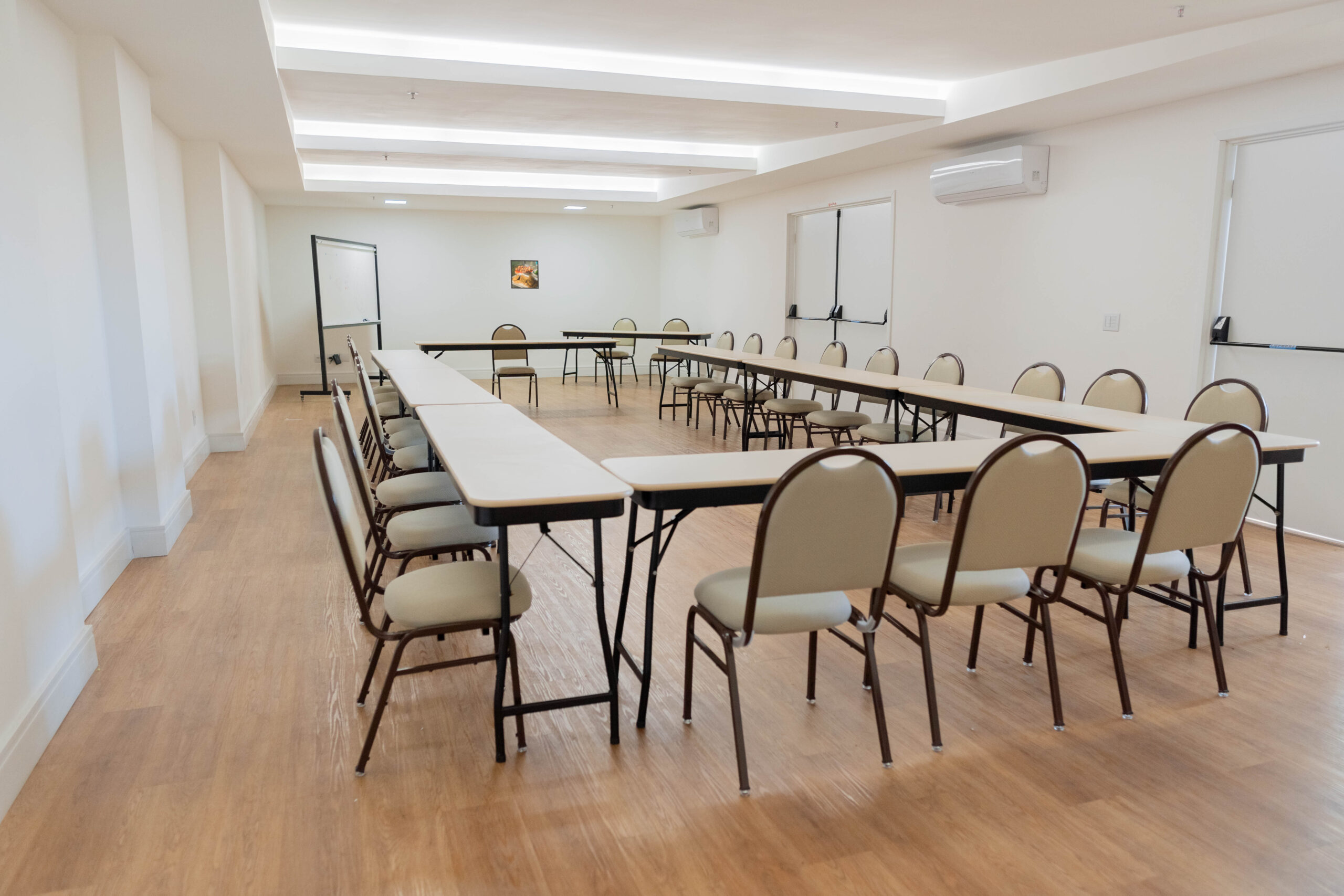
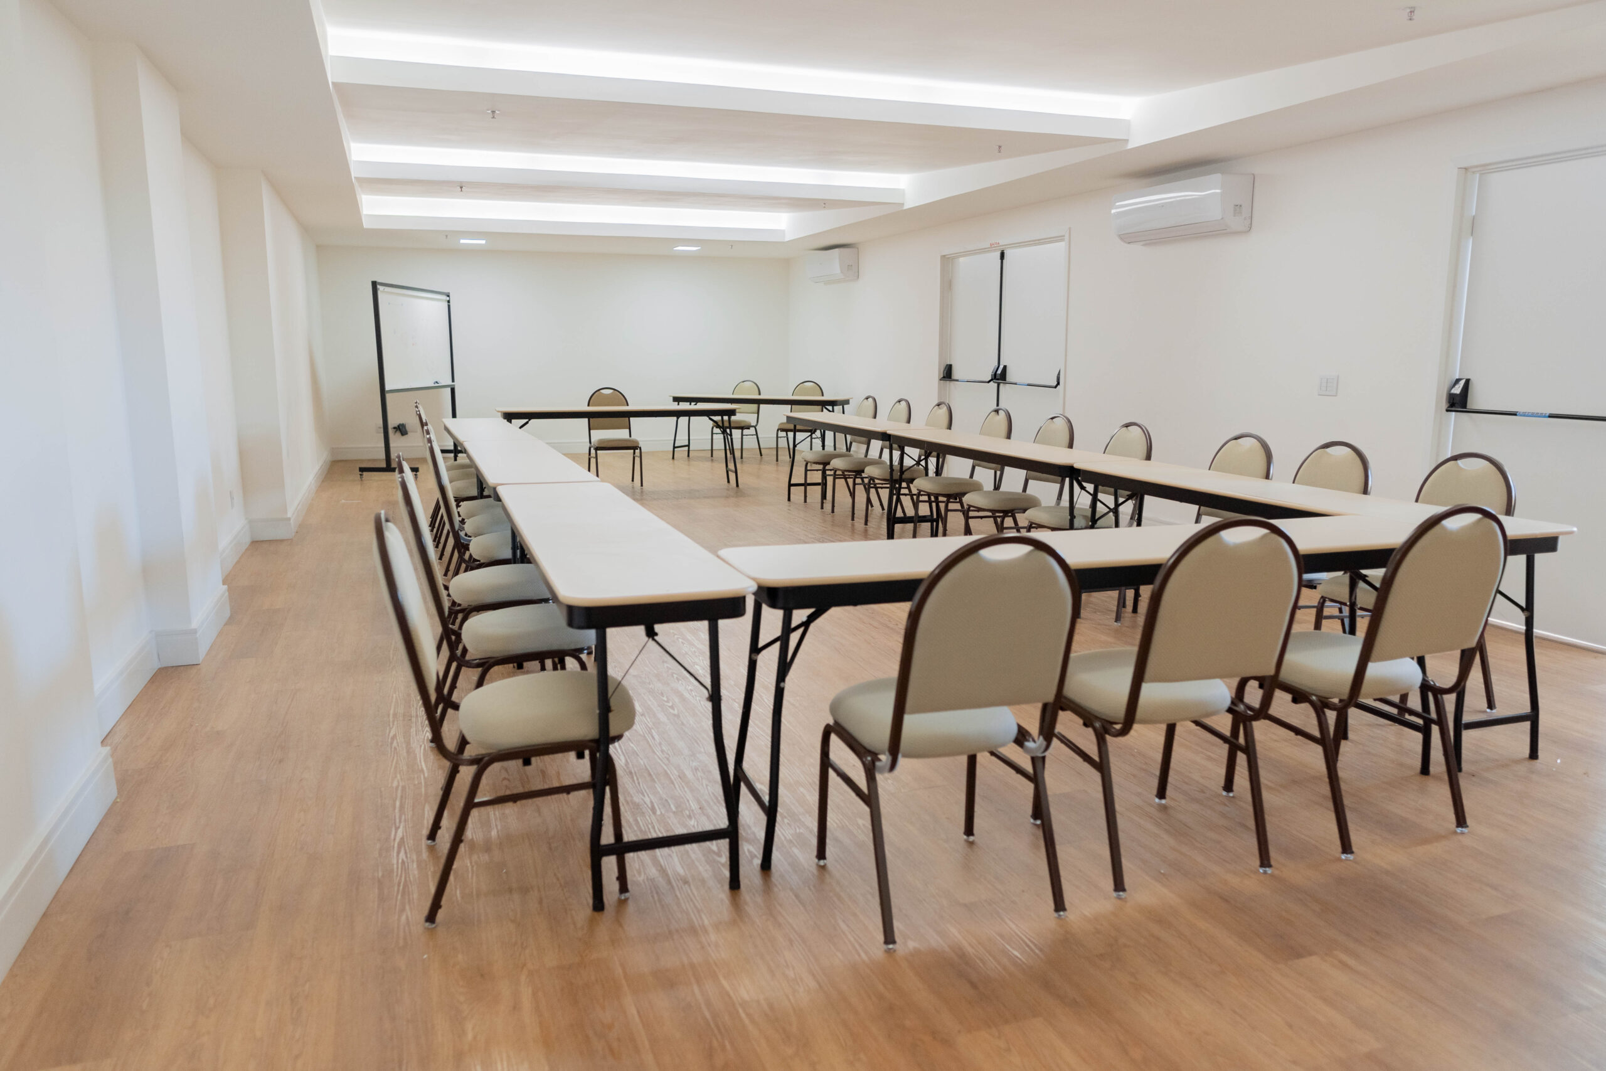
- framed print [510,259,539,289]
